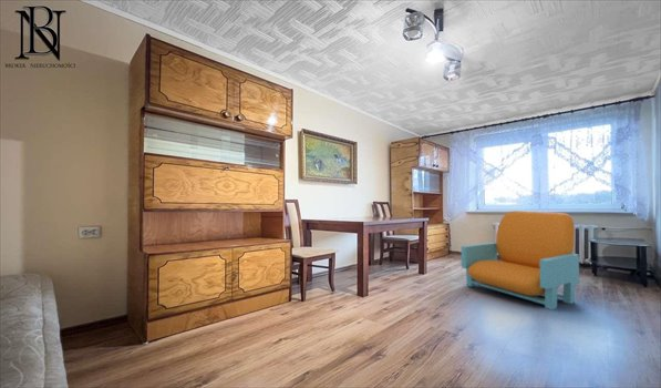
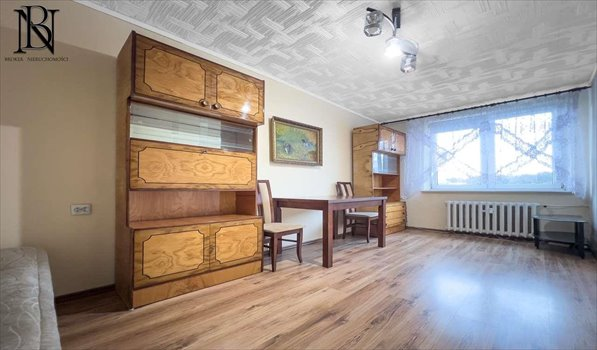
- armchair [461,210,580,310]
